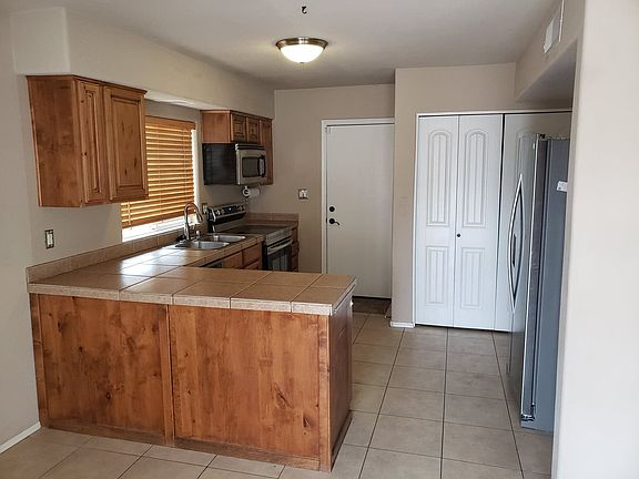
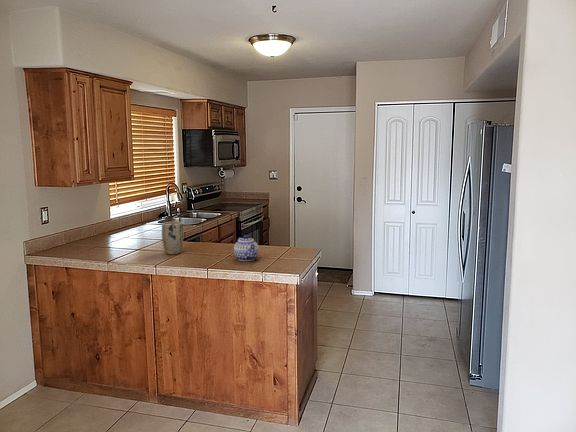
+ teapot [233,234,260,262]
+ plant pot [161,221,184,255]
